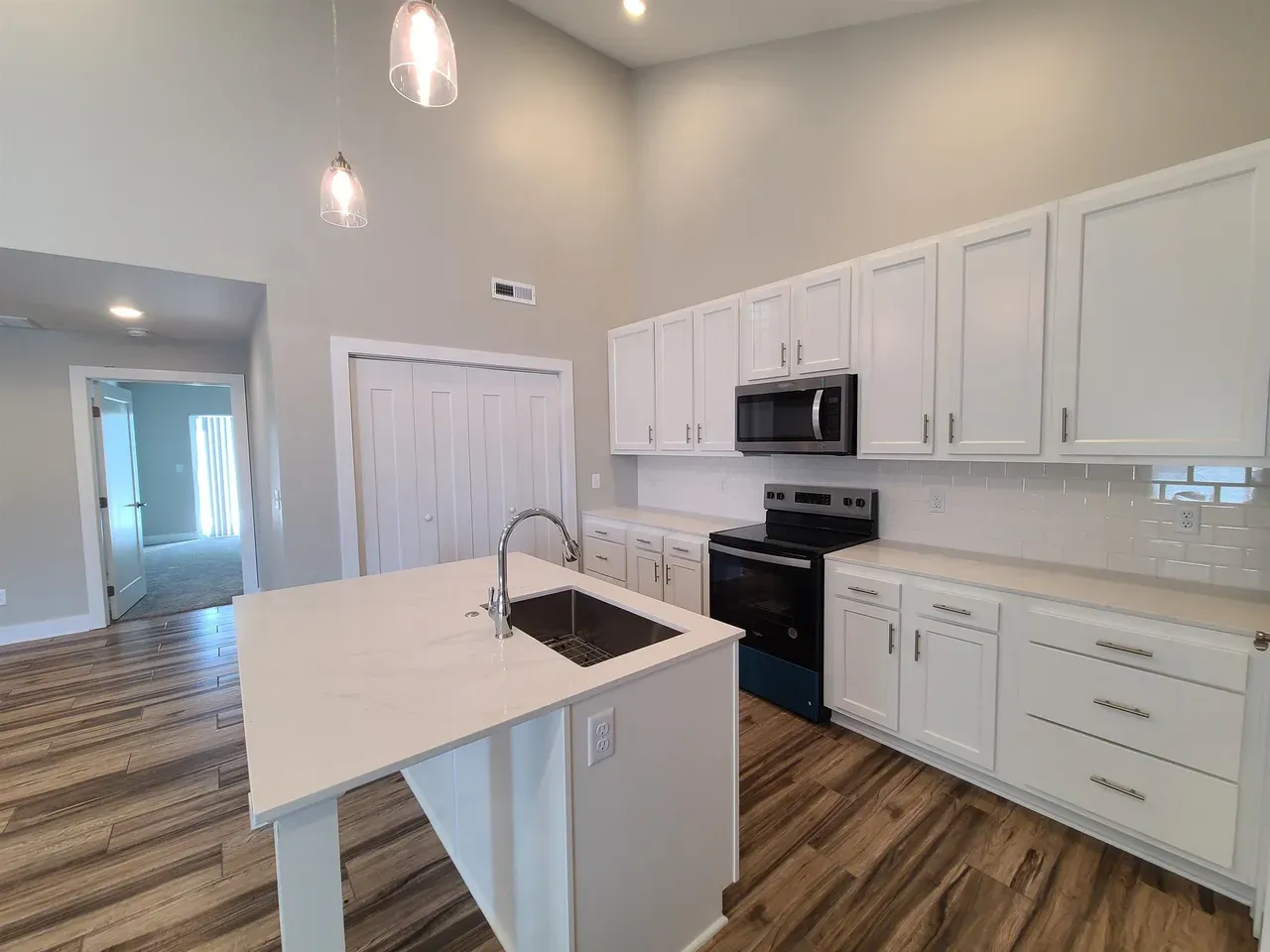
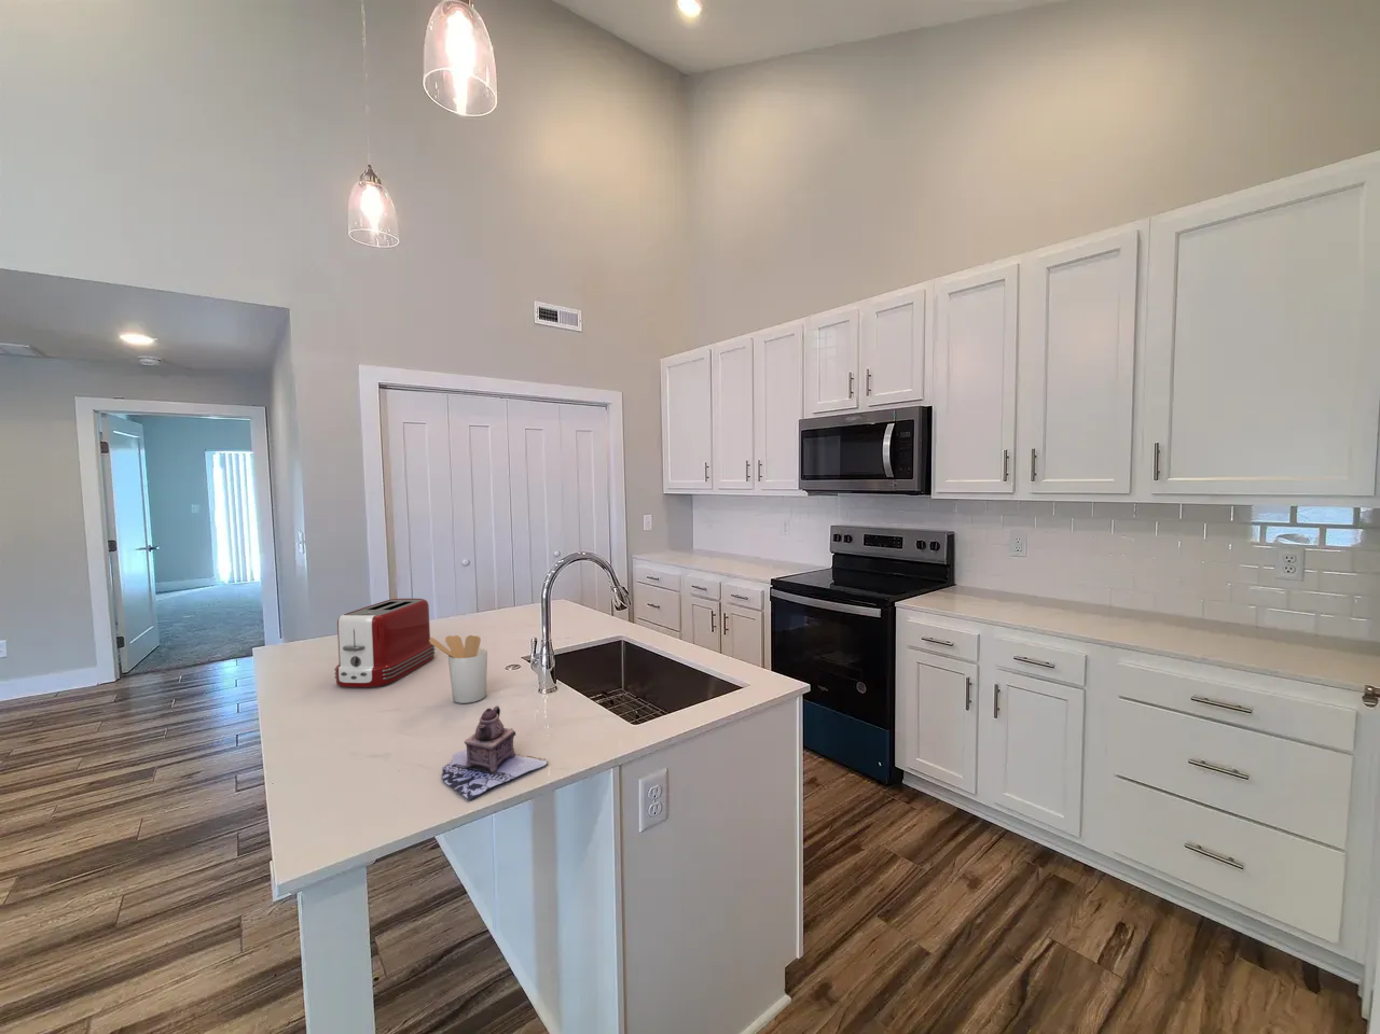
+ teapot [441,706,549,802]
+ utensil holder [429,634,488,705]
+ toaster [334,597,437,689]
